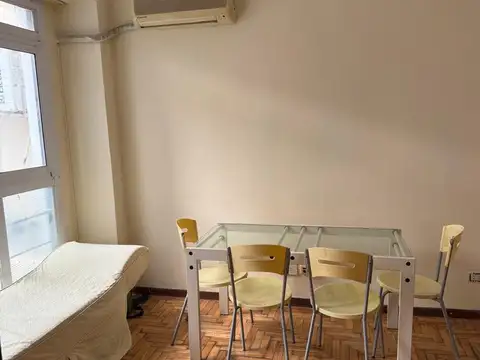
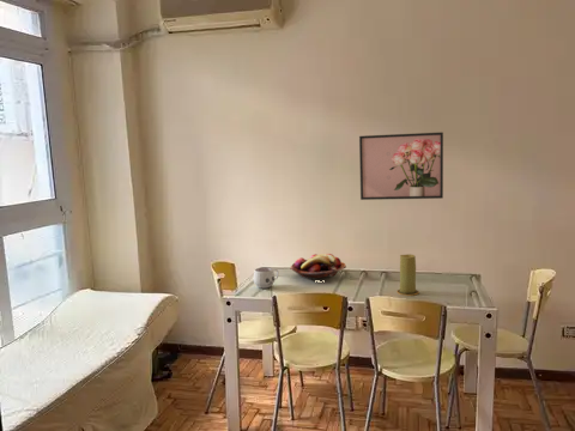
+ mug [253,266,279,290]
+ candle [395,253,420,297]
+ fruit basket [289,253,347,281]
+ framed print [358,132,444,201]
